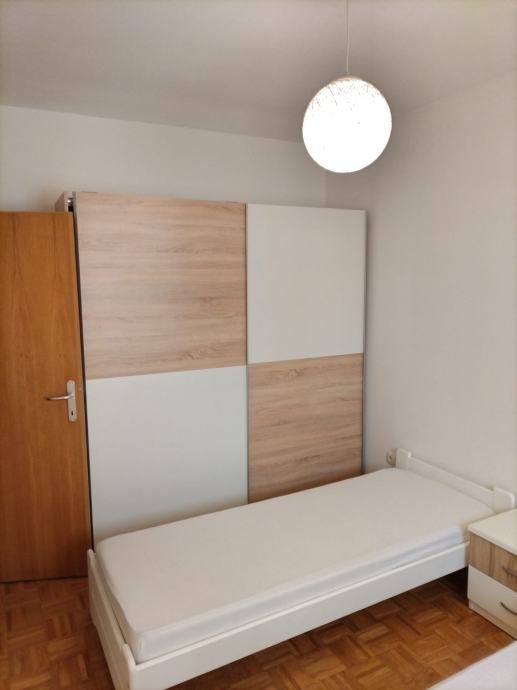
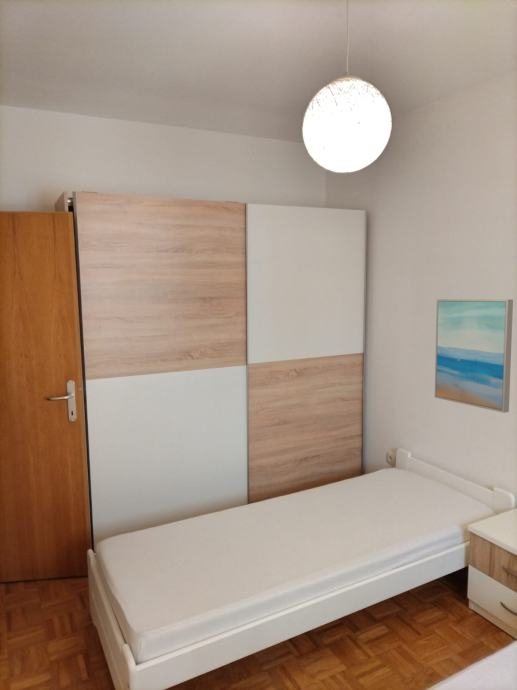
+ wall art [434,298,514,414]
